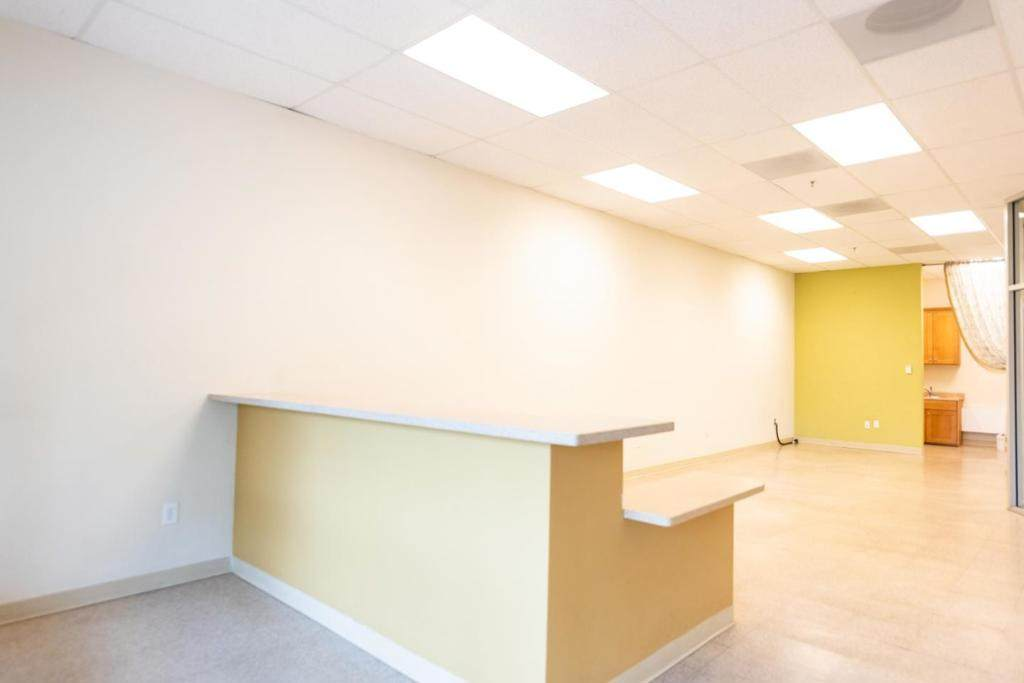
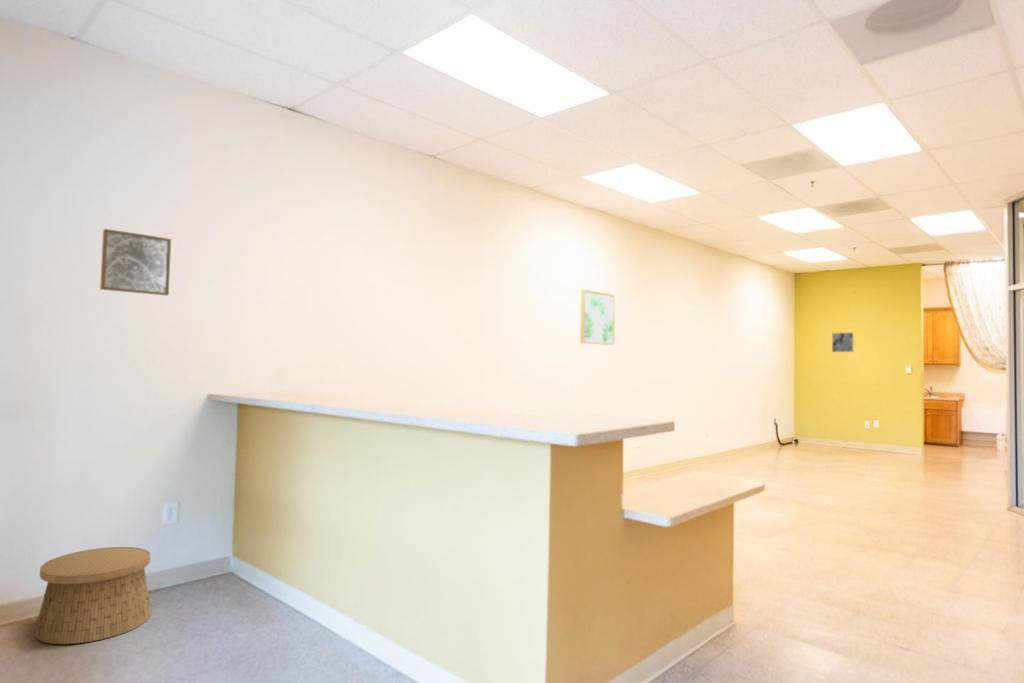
+ wall art [579,289,616,346]
+ wall art [99,228,172,296]
+ basket [34,546,153,645]
+ wall art [831,331,855,353]
